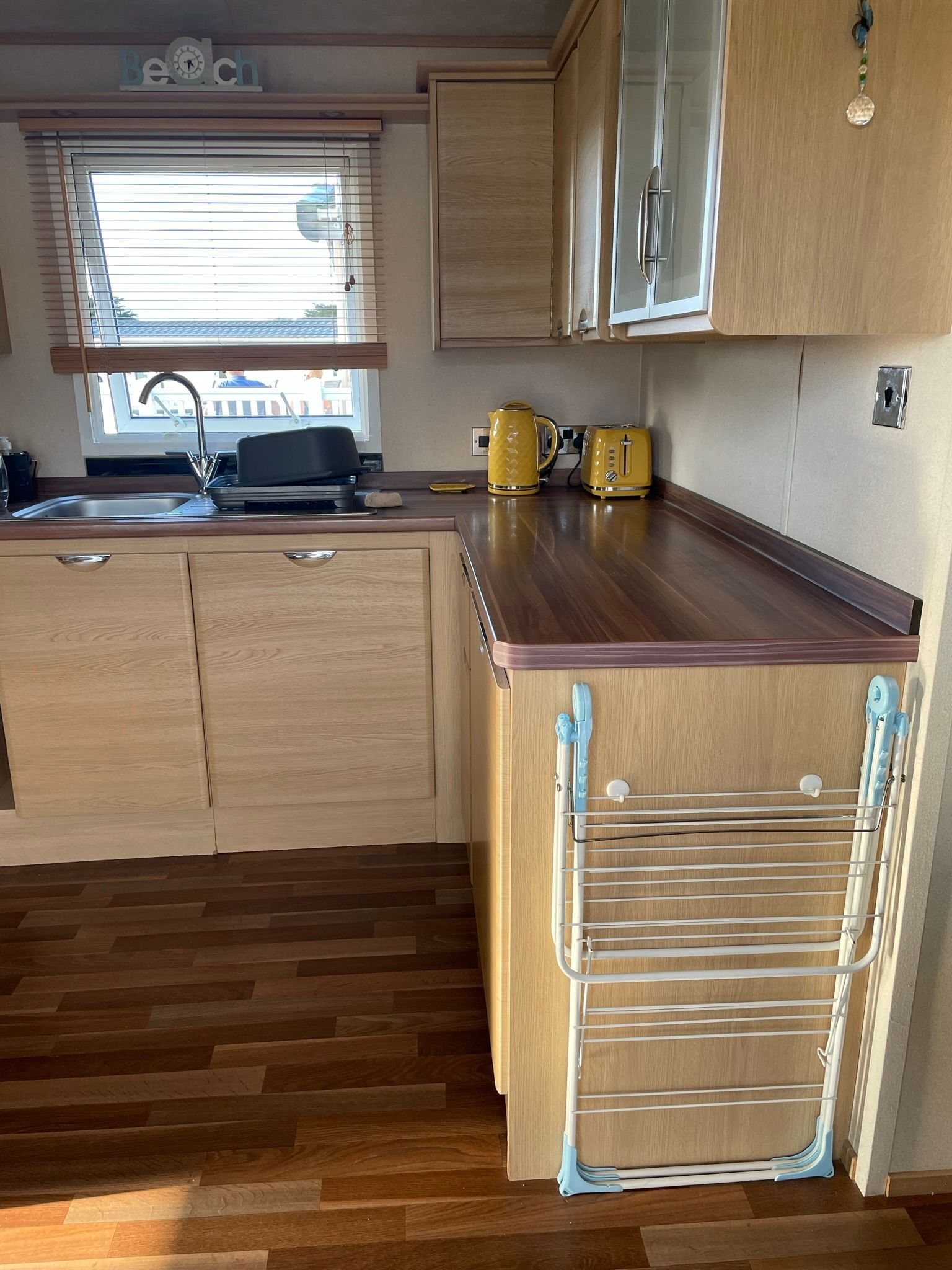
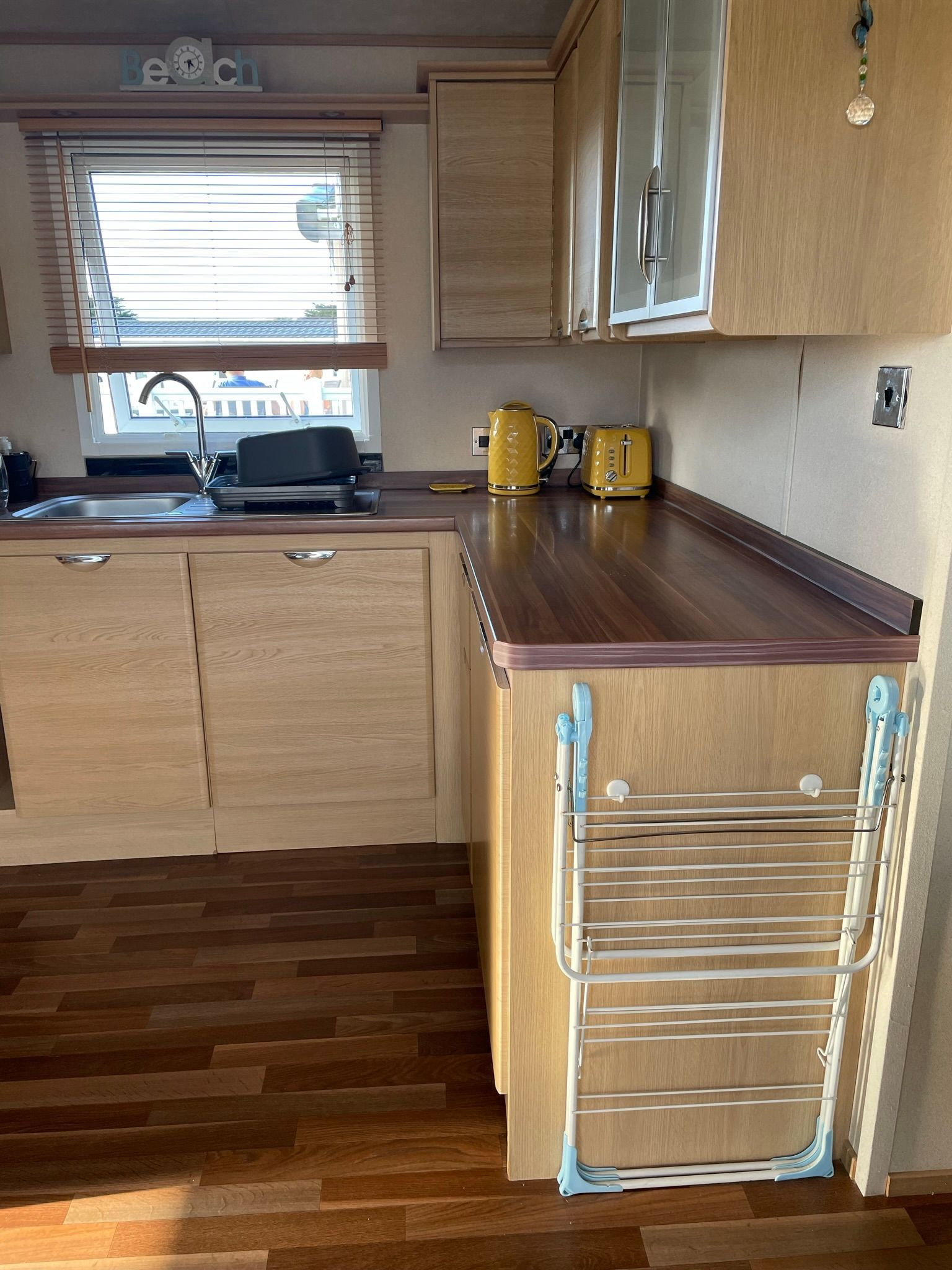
- soap bar [364,492,403,508]
